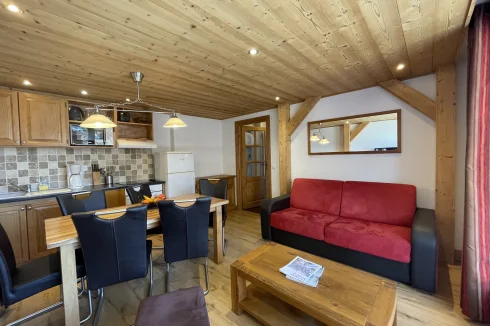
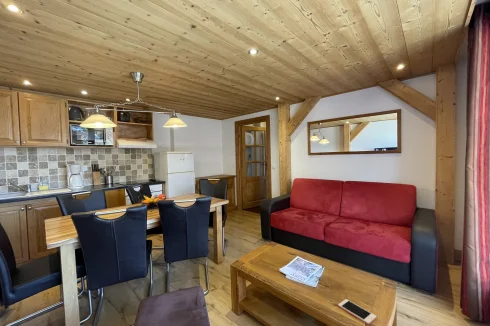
+ cell phone [337,298,377,325]
